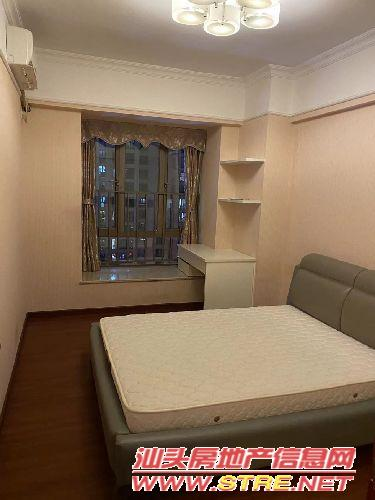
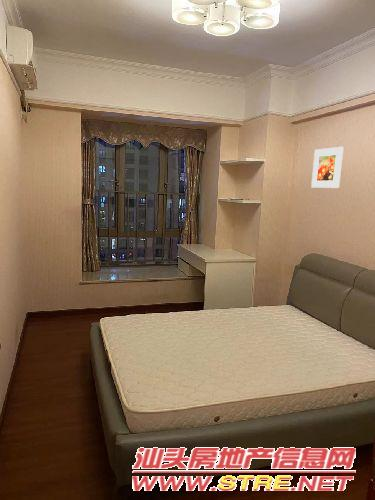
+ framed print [310,146,345,189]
